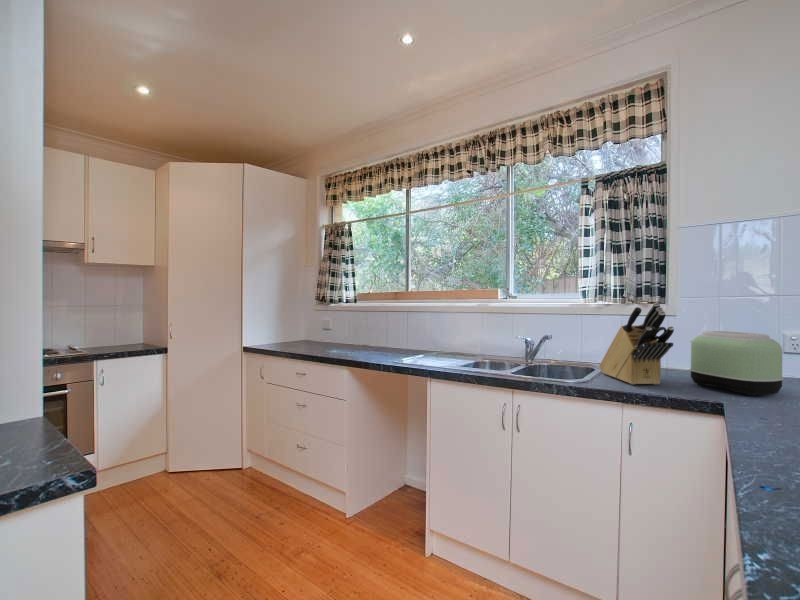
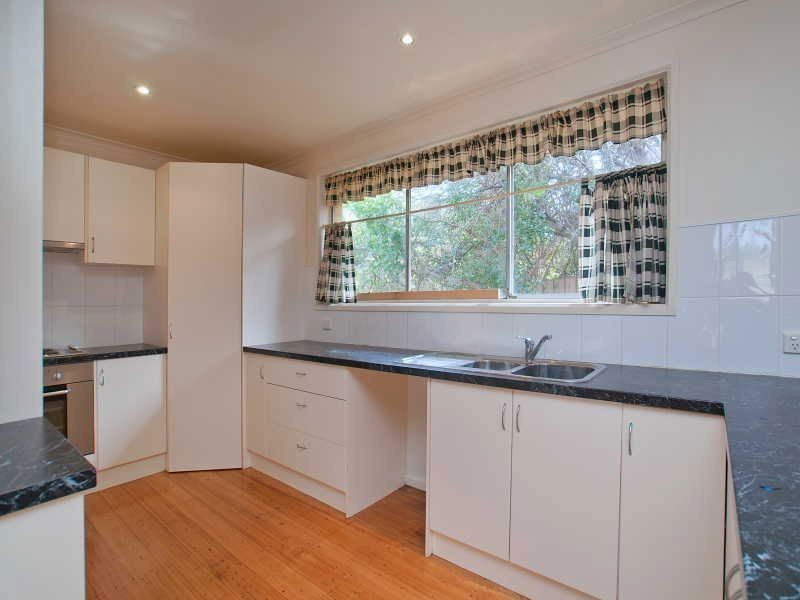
- toaster [688,330,785,397]
- knife block [598,301,675,386]
